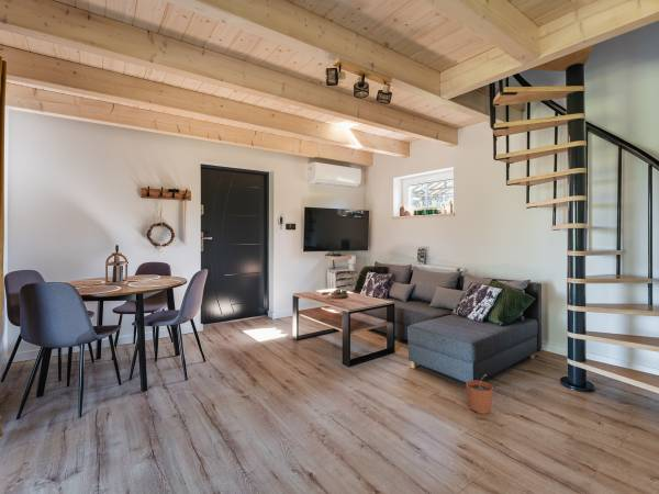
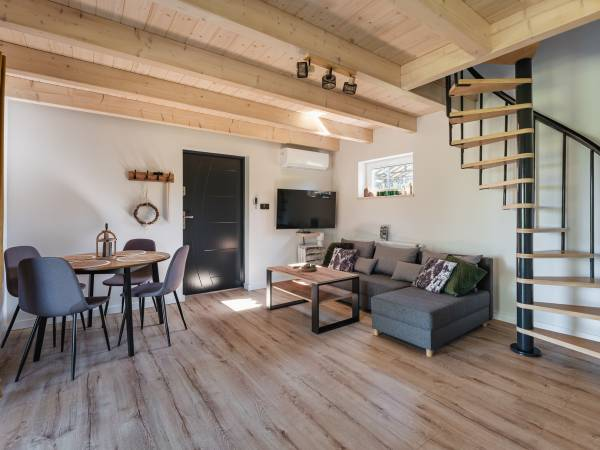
- plant pot [465,373,494,415]
